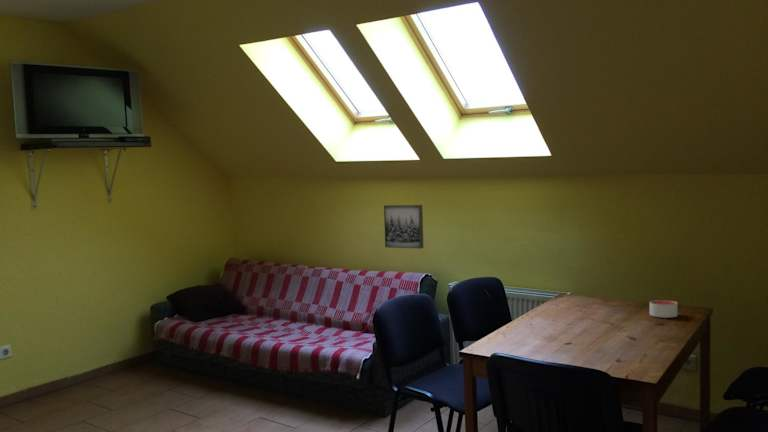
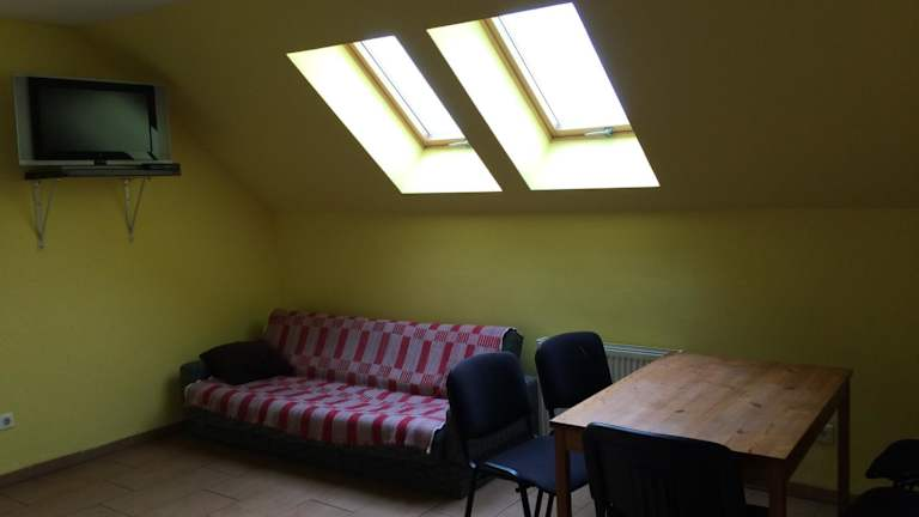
- candle [649,299,679,319]
- wall art [383,204,425,250]
